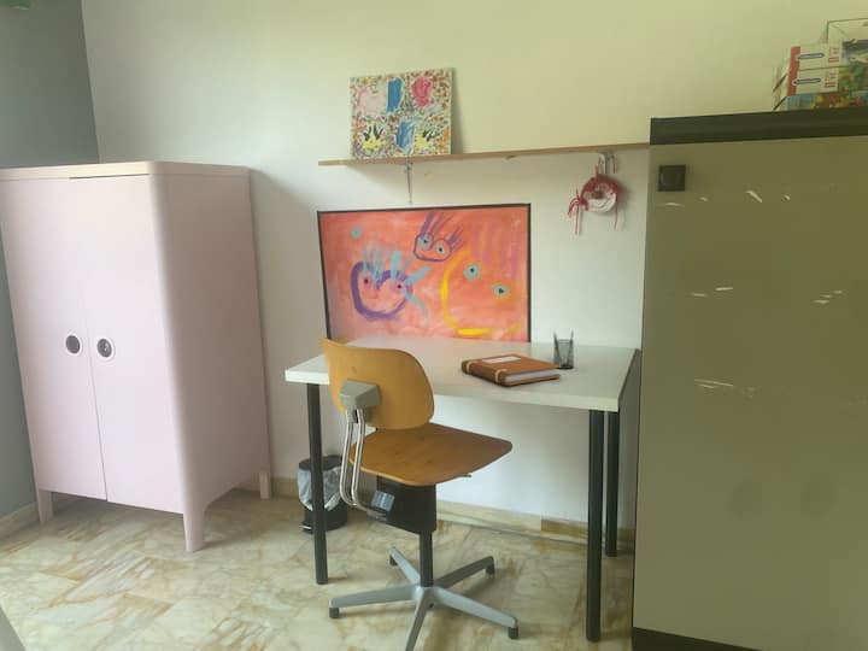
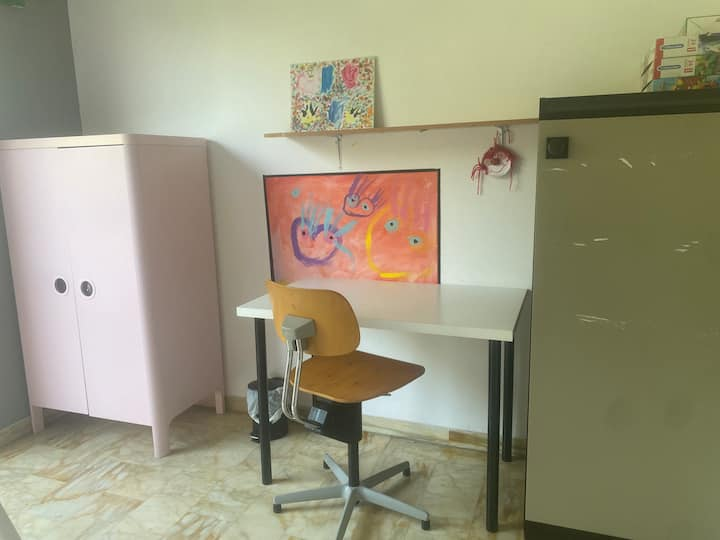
- pencil holder [552,332,575,370]
- notebook [459,353,562,386]
